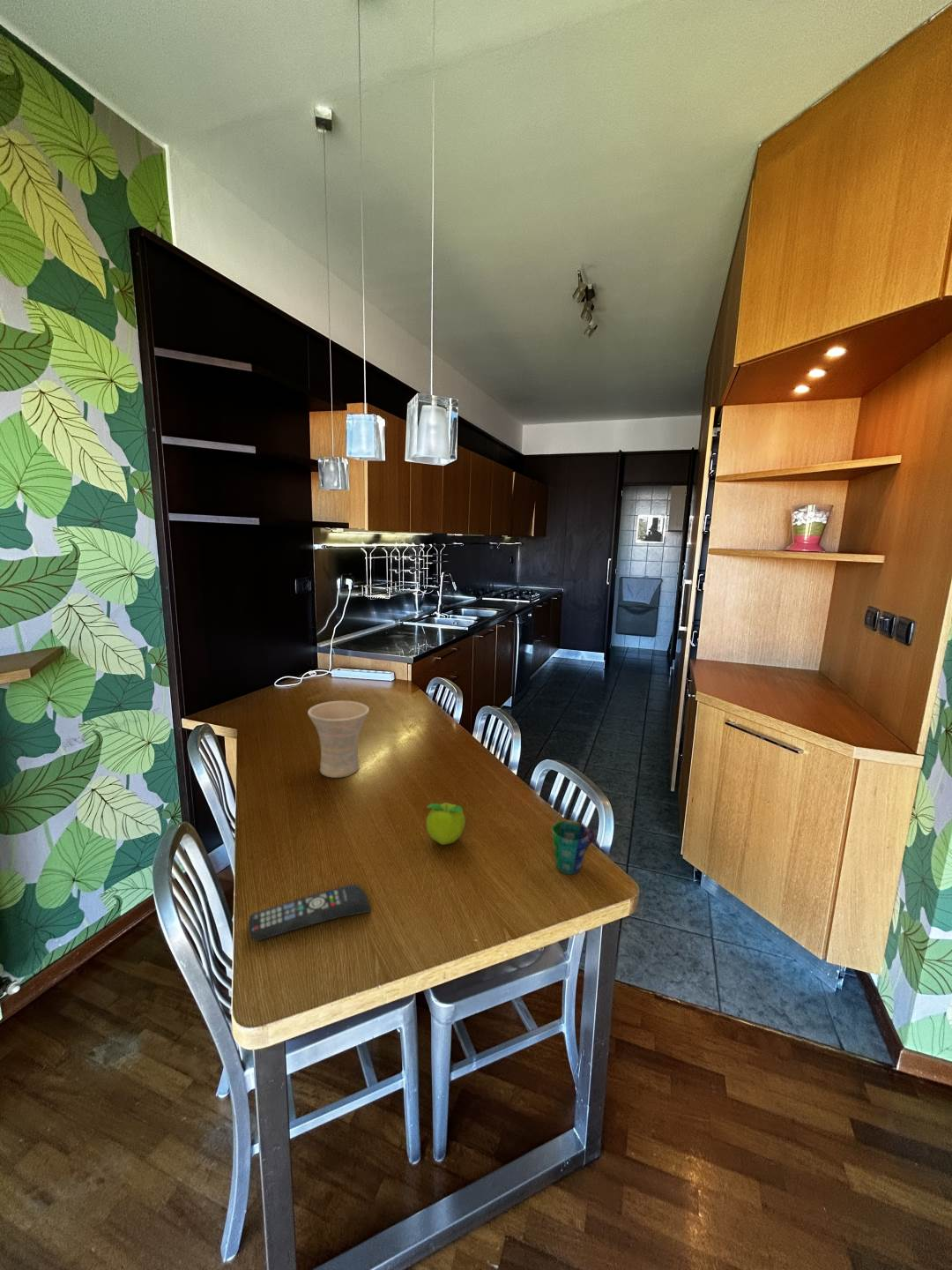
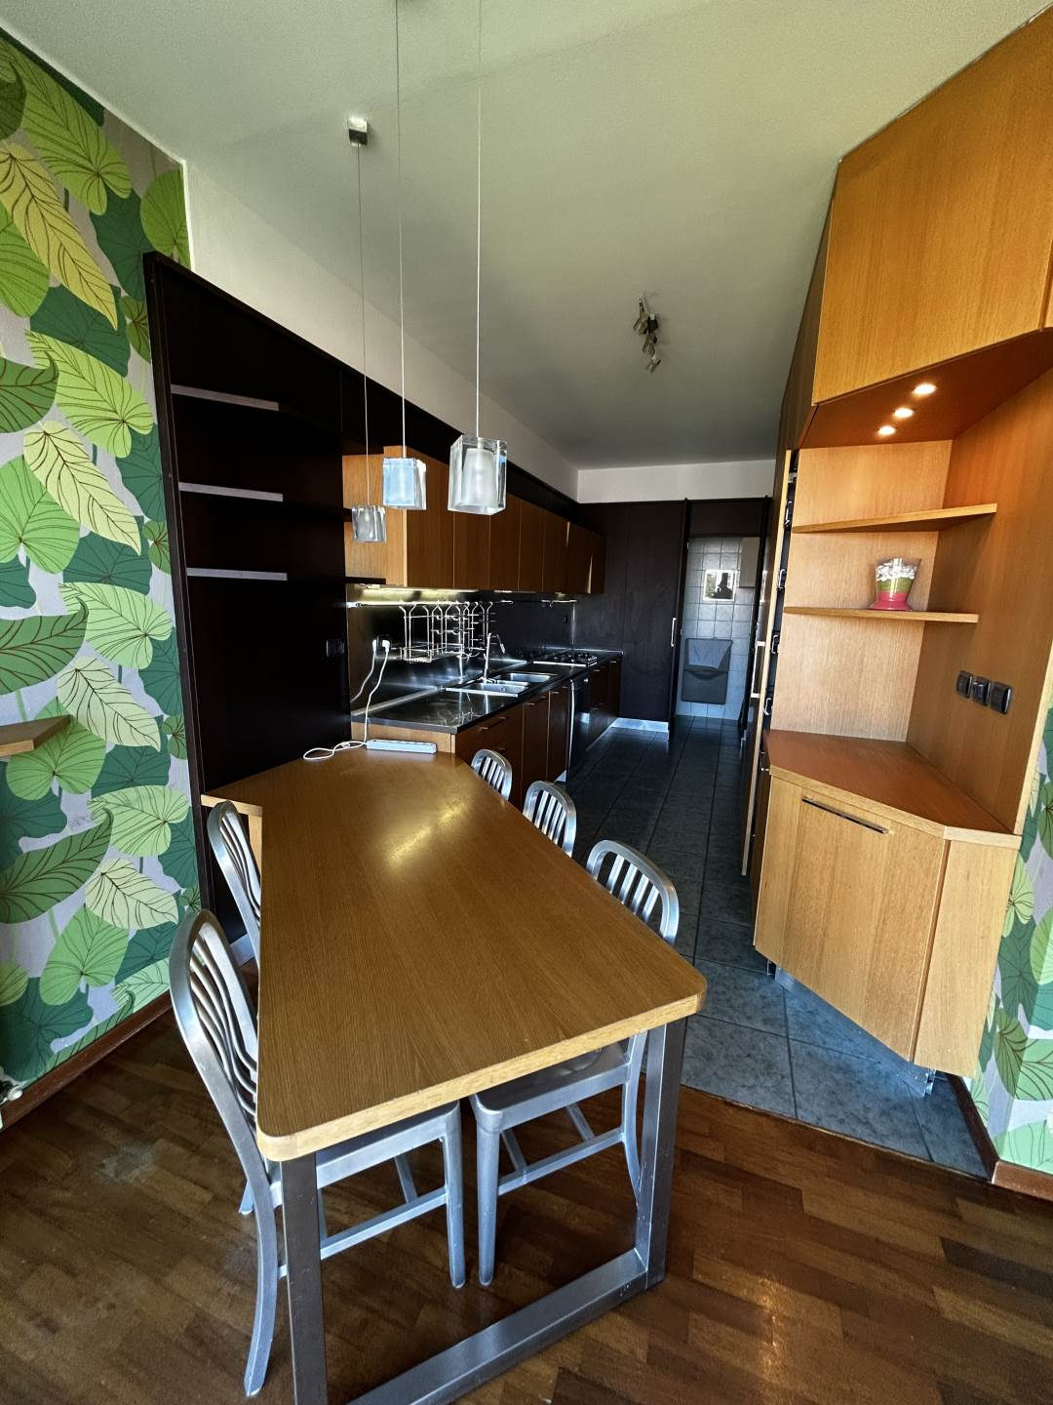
- fruit [425,802,466,846]
- vase [307,700,370,779]
- remote control [248,884,372,942]
- cup [551,819,597,875]
